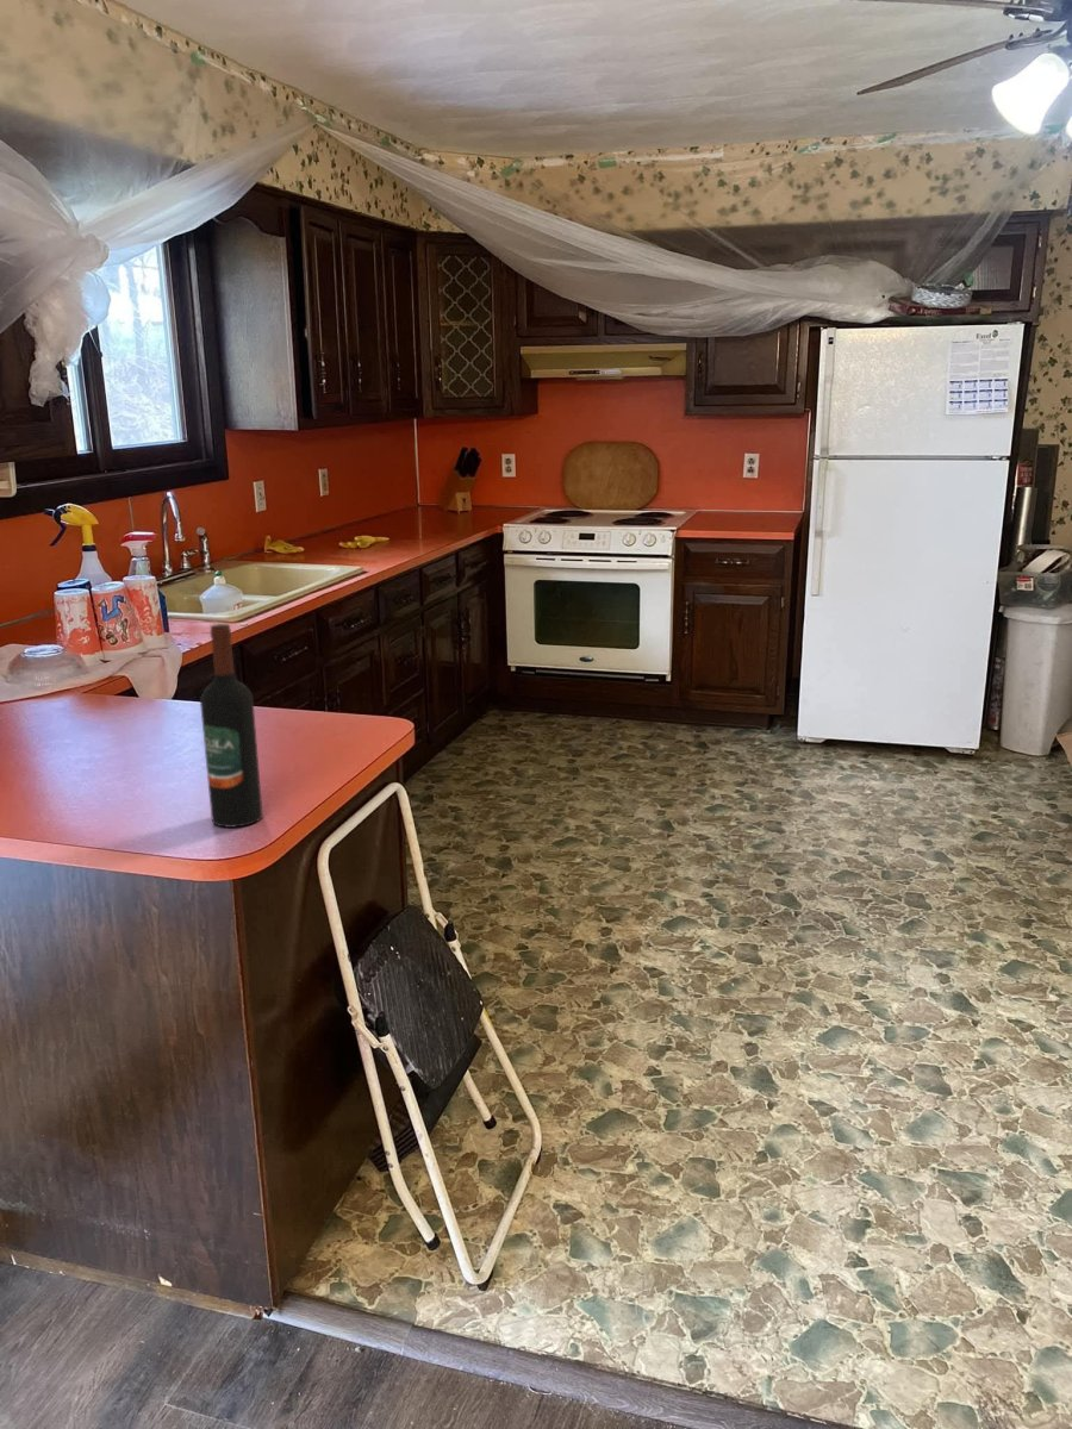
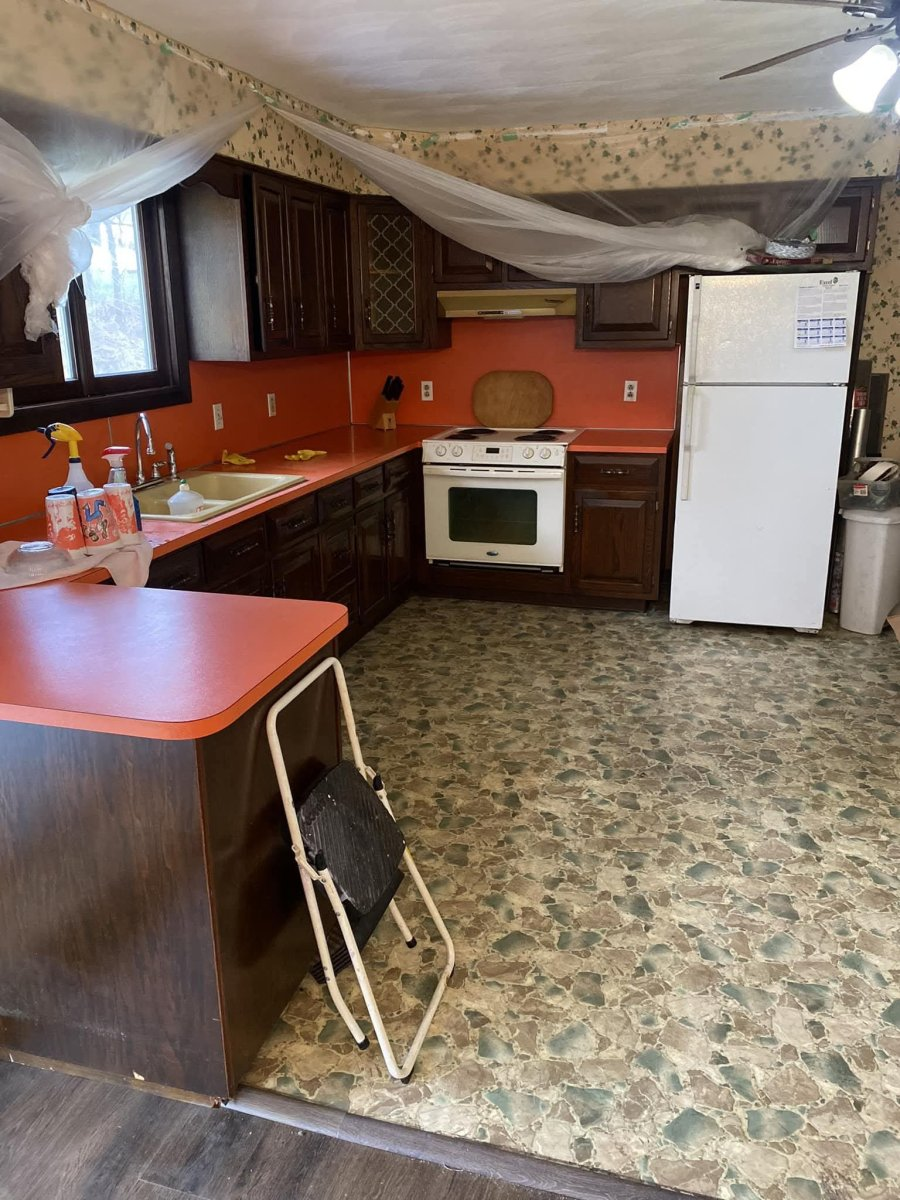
- wine bottle [199,623,264,829]
